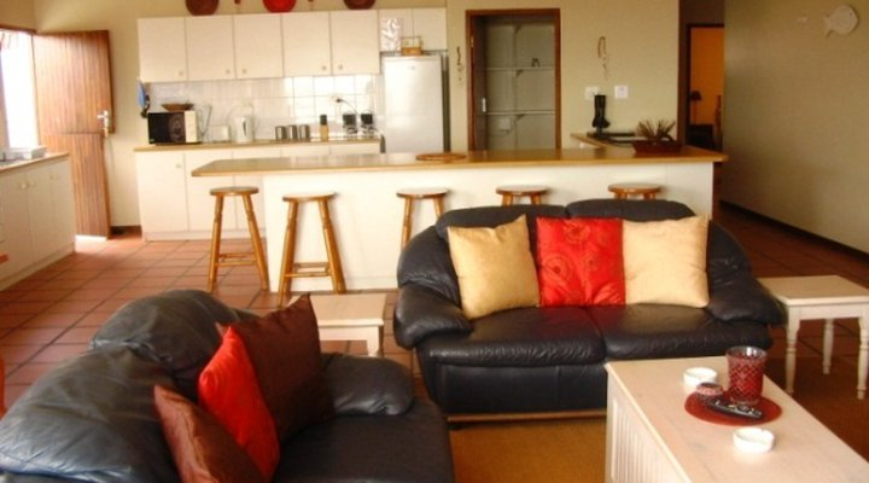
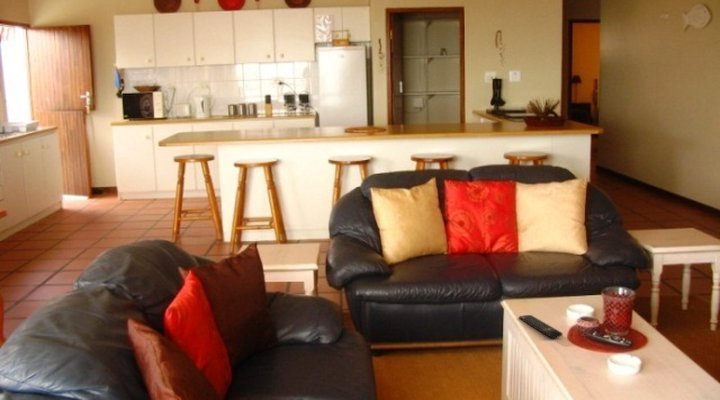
+ remote control [518,314,563,339]
